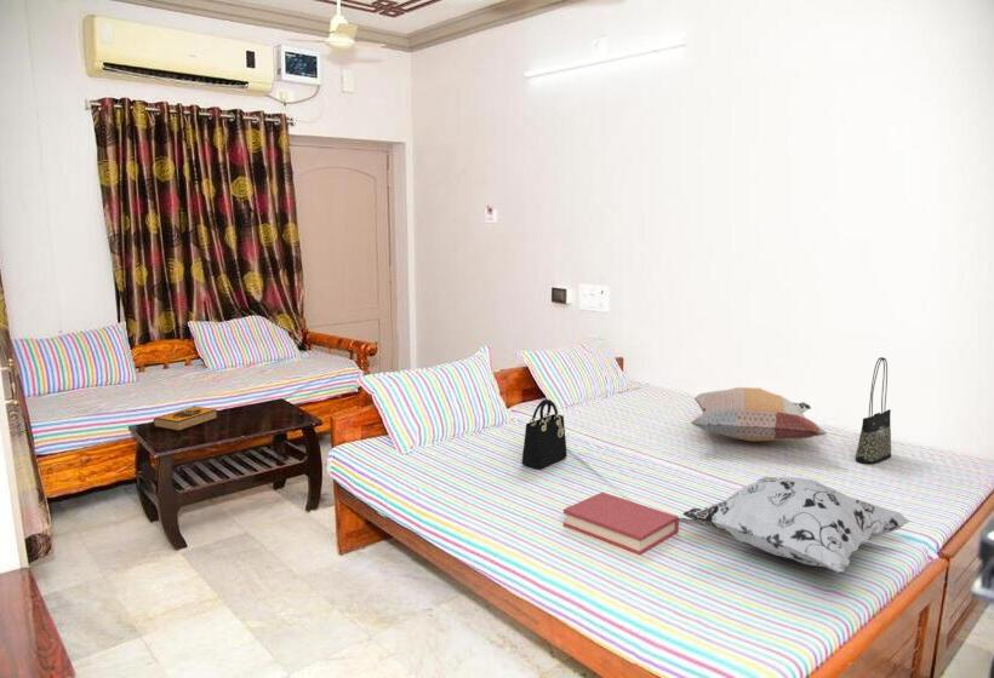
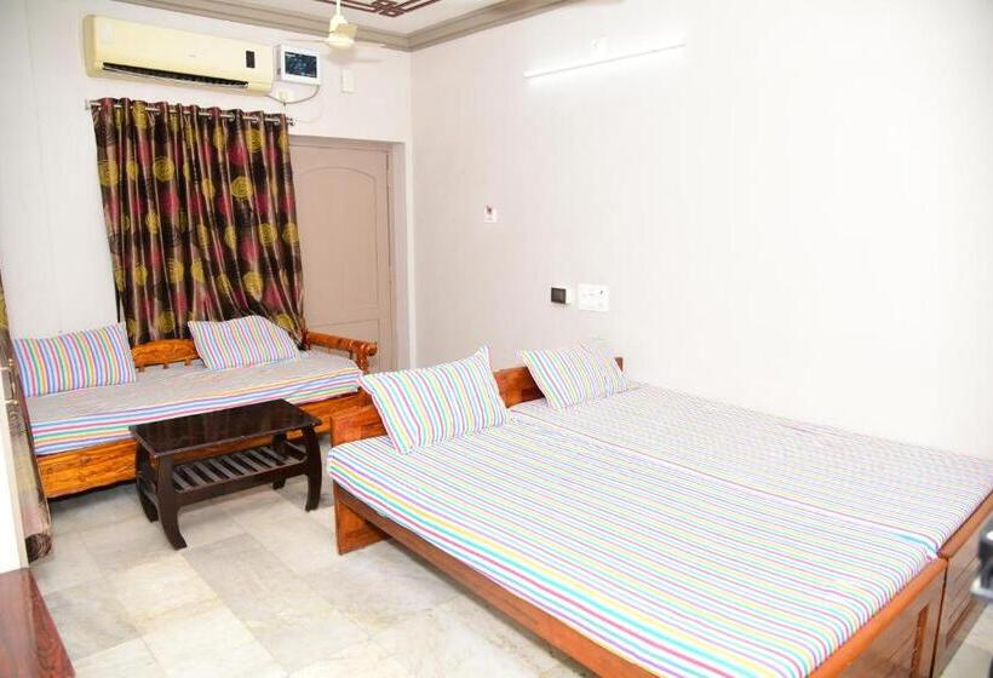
- decorative pillow [690,386,828,443]
- hardback book [153,404,218,432]
- decorative pillow [681,475,912,574]
- hardback book [562,492,680,556]
- tote bag [855,356,892,465]
- handbag [521,398,569,470]
